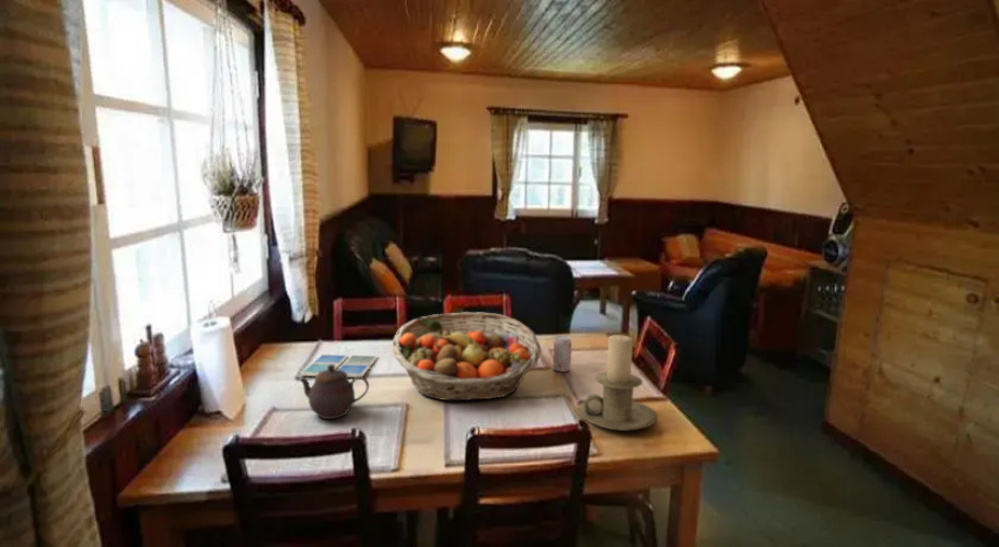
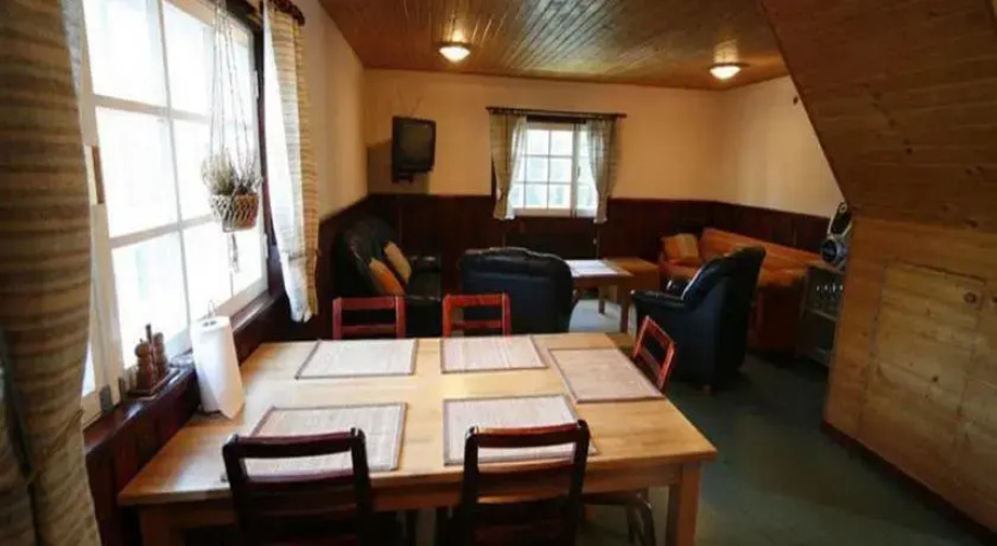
- fruit basket [392,311,542,401]
- beverage can [553,335,572,373]
- drink coaster [299,353,379,379]
- teapot [299,364,370,420]
- candle holder [577,334,659,432]
